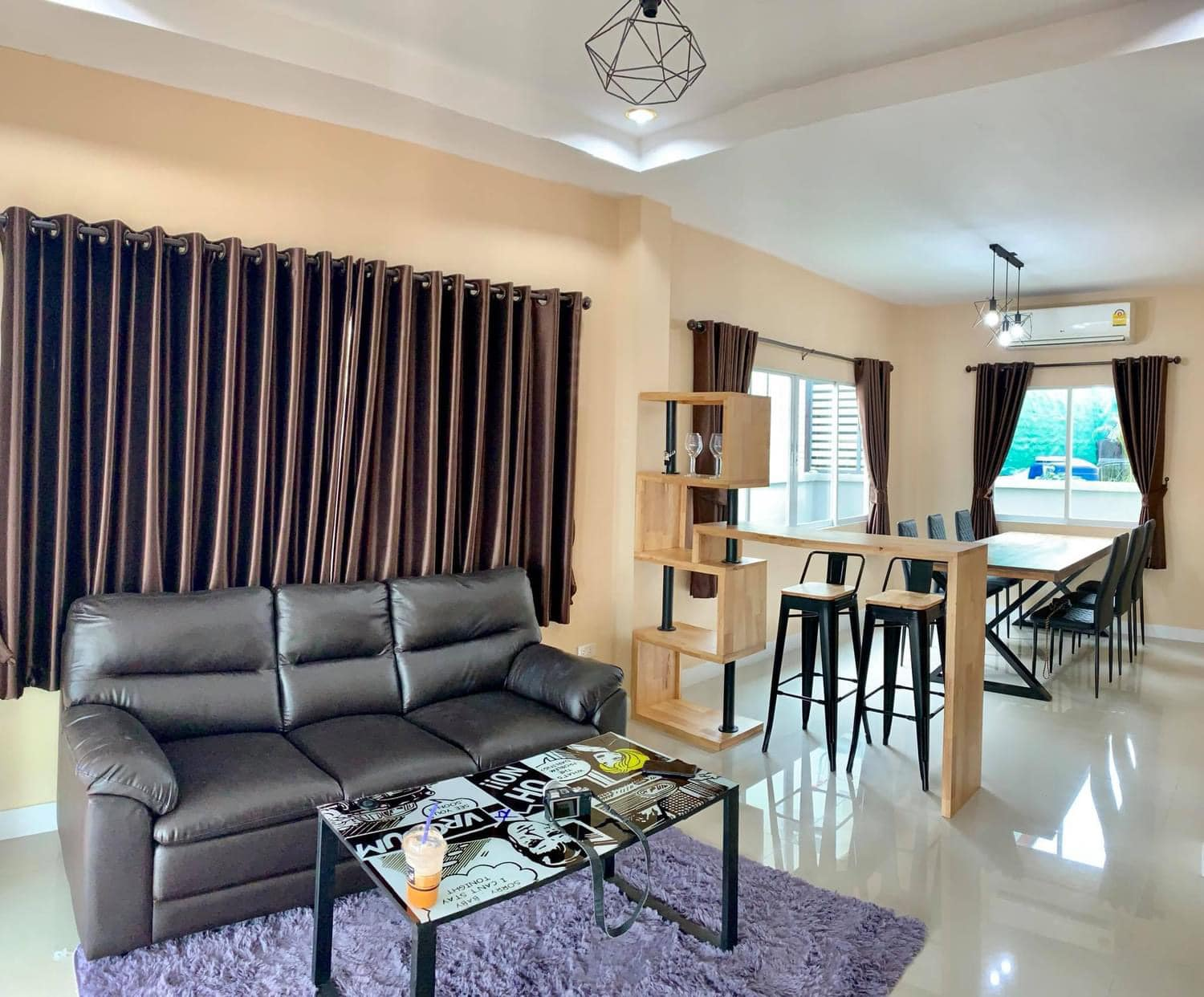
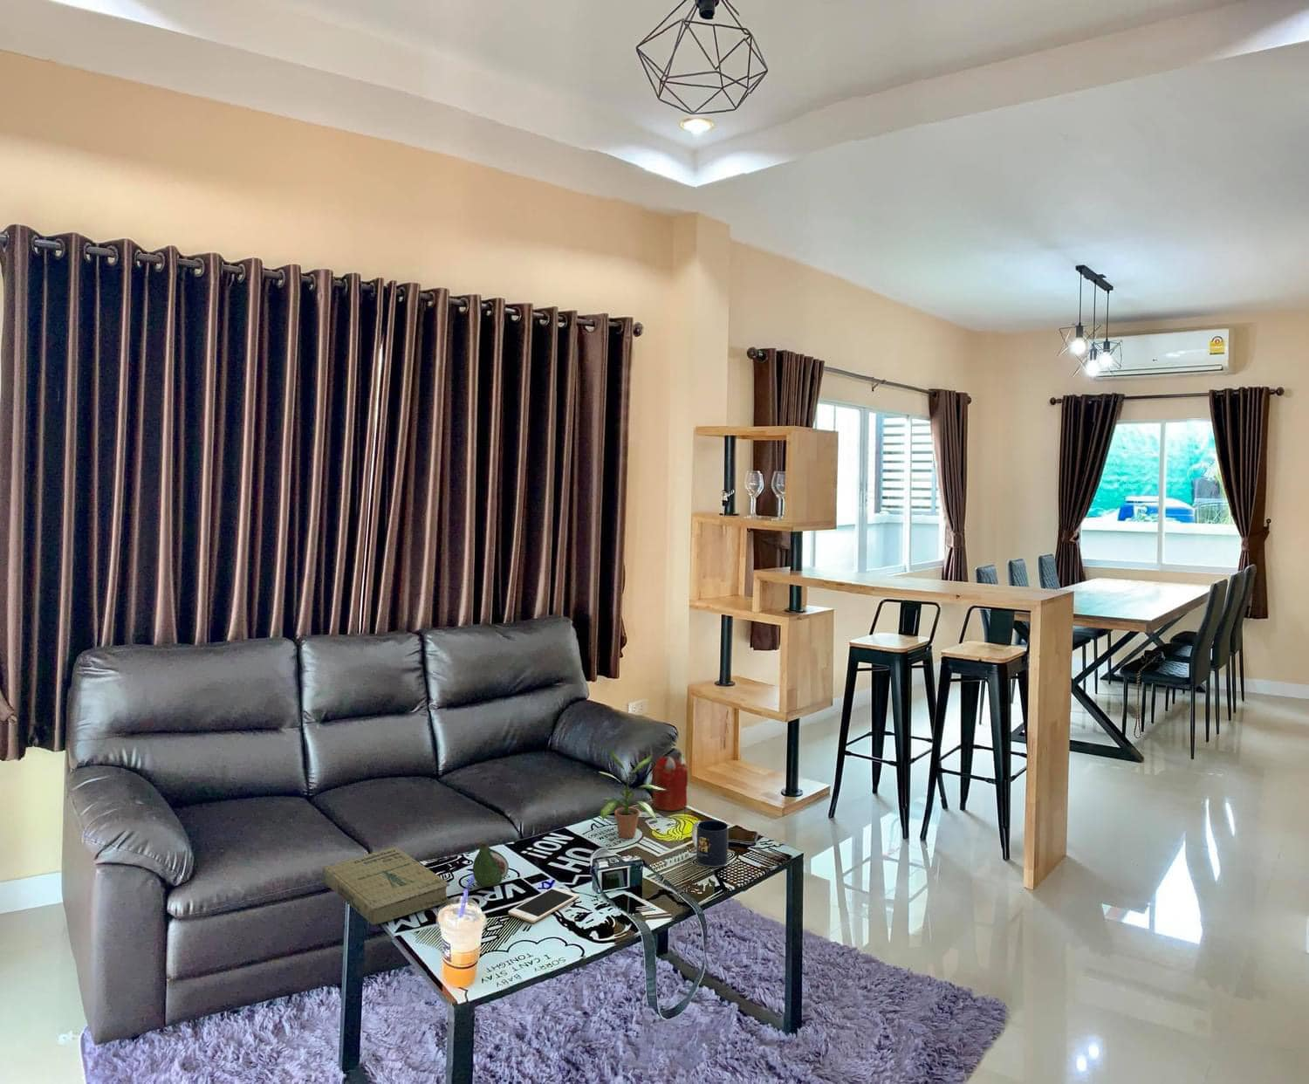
+ fruit [472,843,510,887]
+ potted plant [593,750,663,838]
+ mug [691,820,730,868]
+ candle [651,756,688,812]
+ cell phone [507,886,579,923]
+ book [321,847,451,926]
